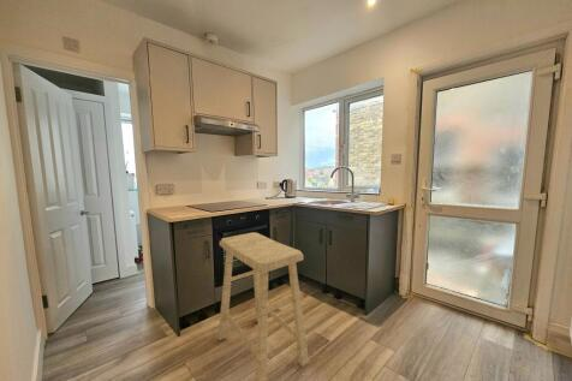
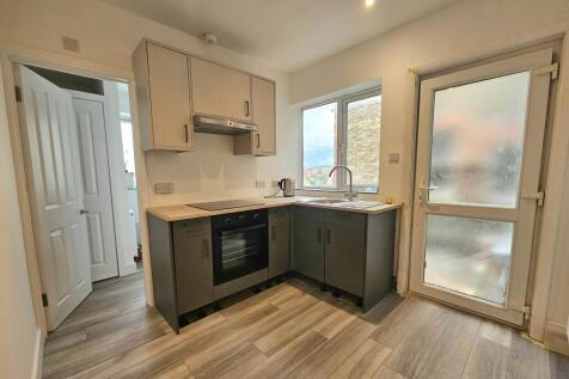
- stool [218,231,310,381]
